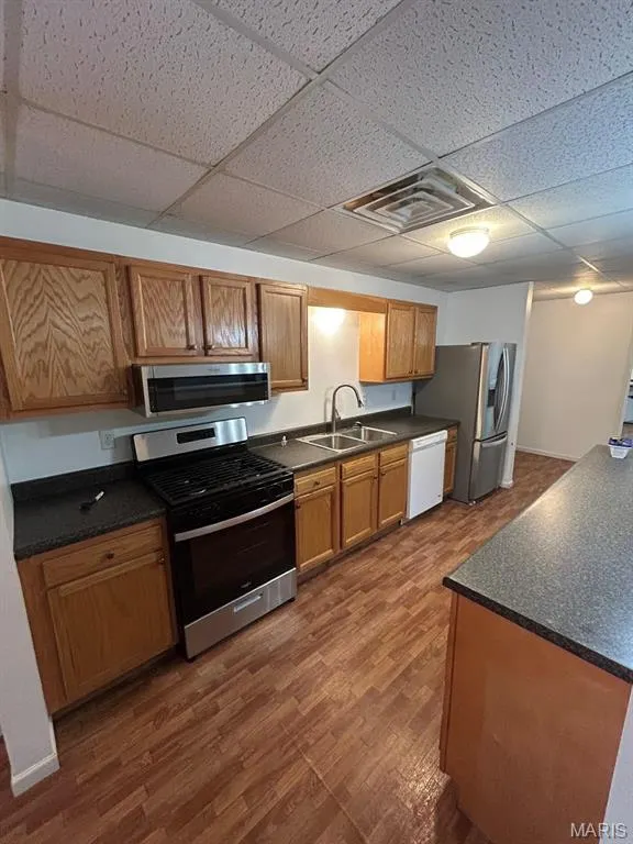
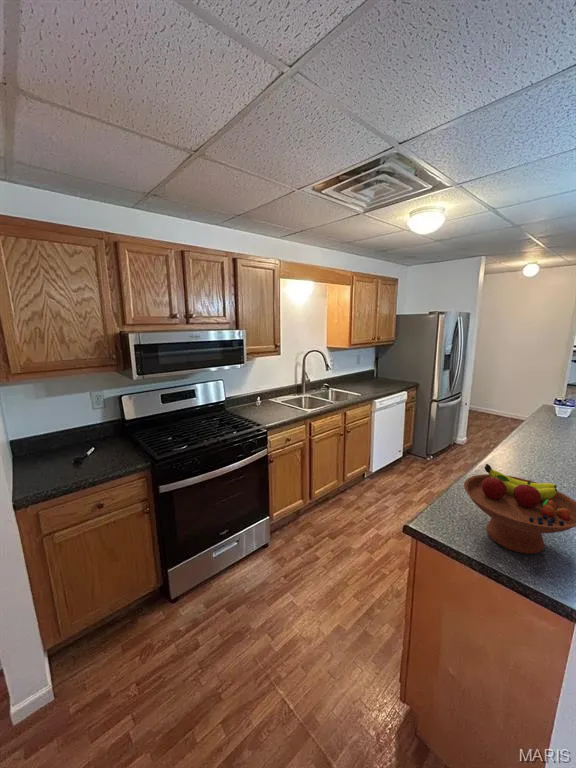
+ fruit bowl [463,463,576,555]
